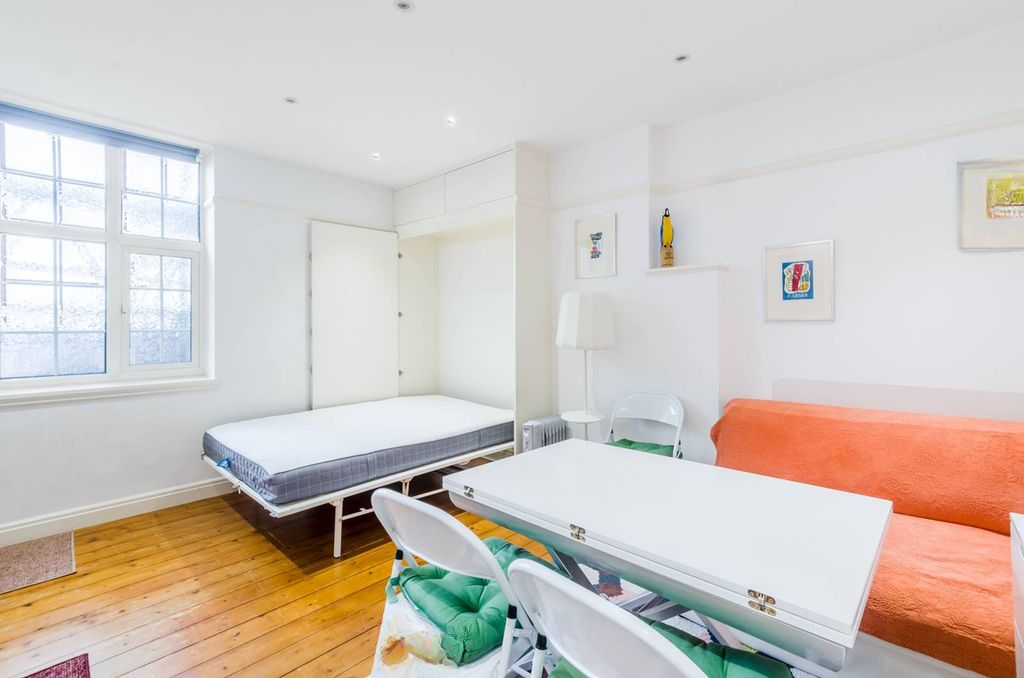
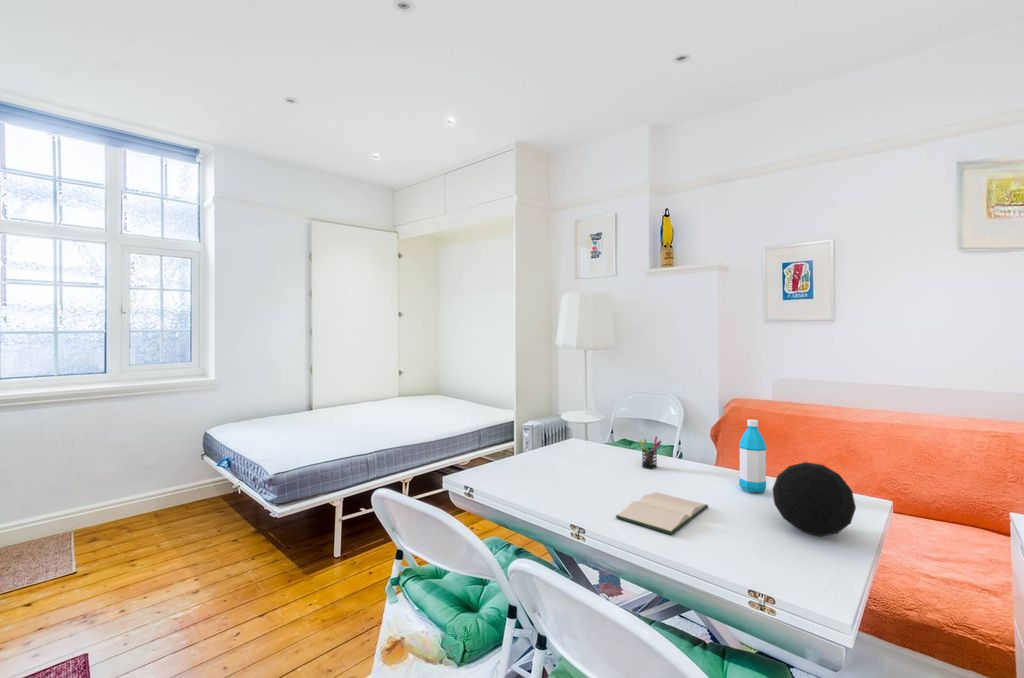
+ decorative orb [771,461,857,537]
+ pen holder [638,435,662,470]
+ hardback book [615,491,709,536]
+ water bottle [738,419,767,494]
